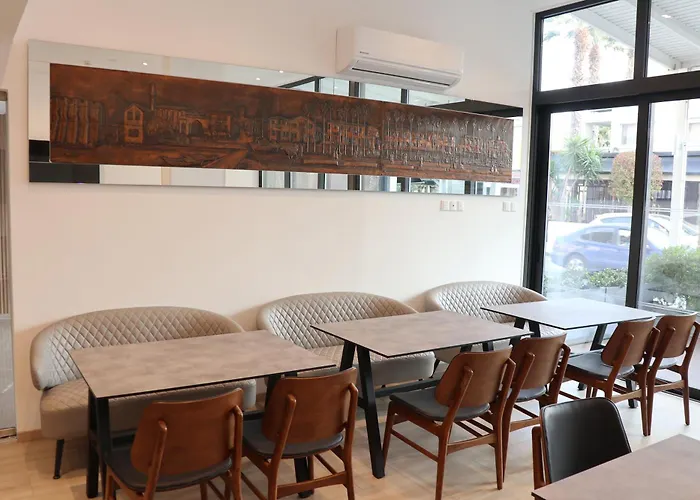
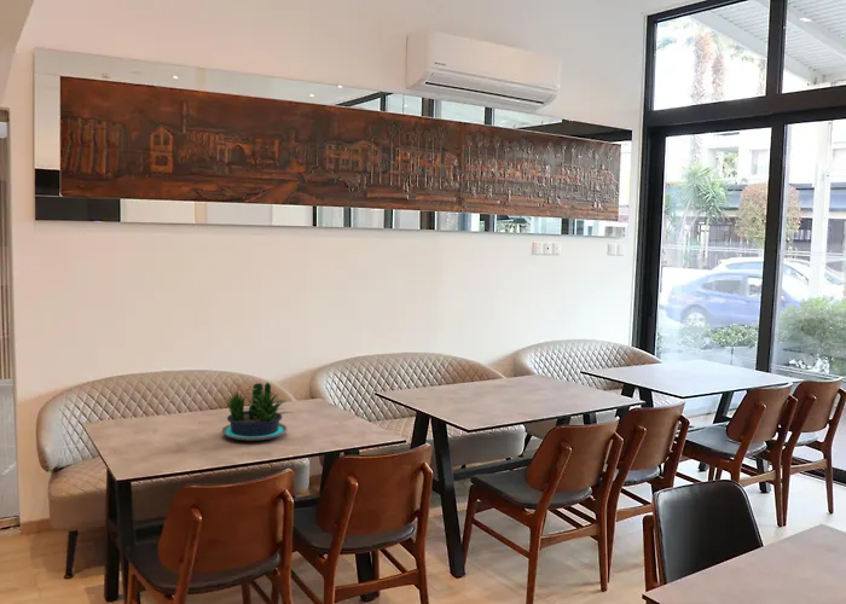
+ potted plant [221,382,295,442]
